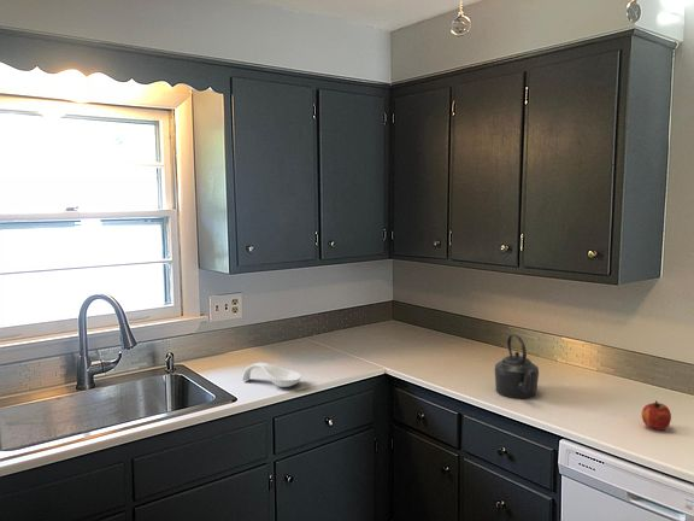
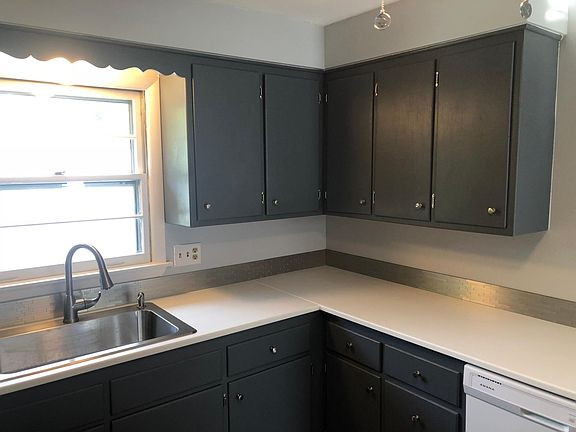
- spoon rest [241,362,302,388]
- kettle [494,333,540,399]
- fruit [641,400,672,431]
